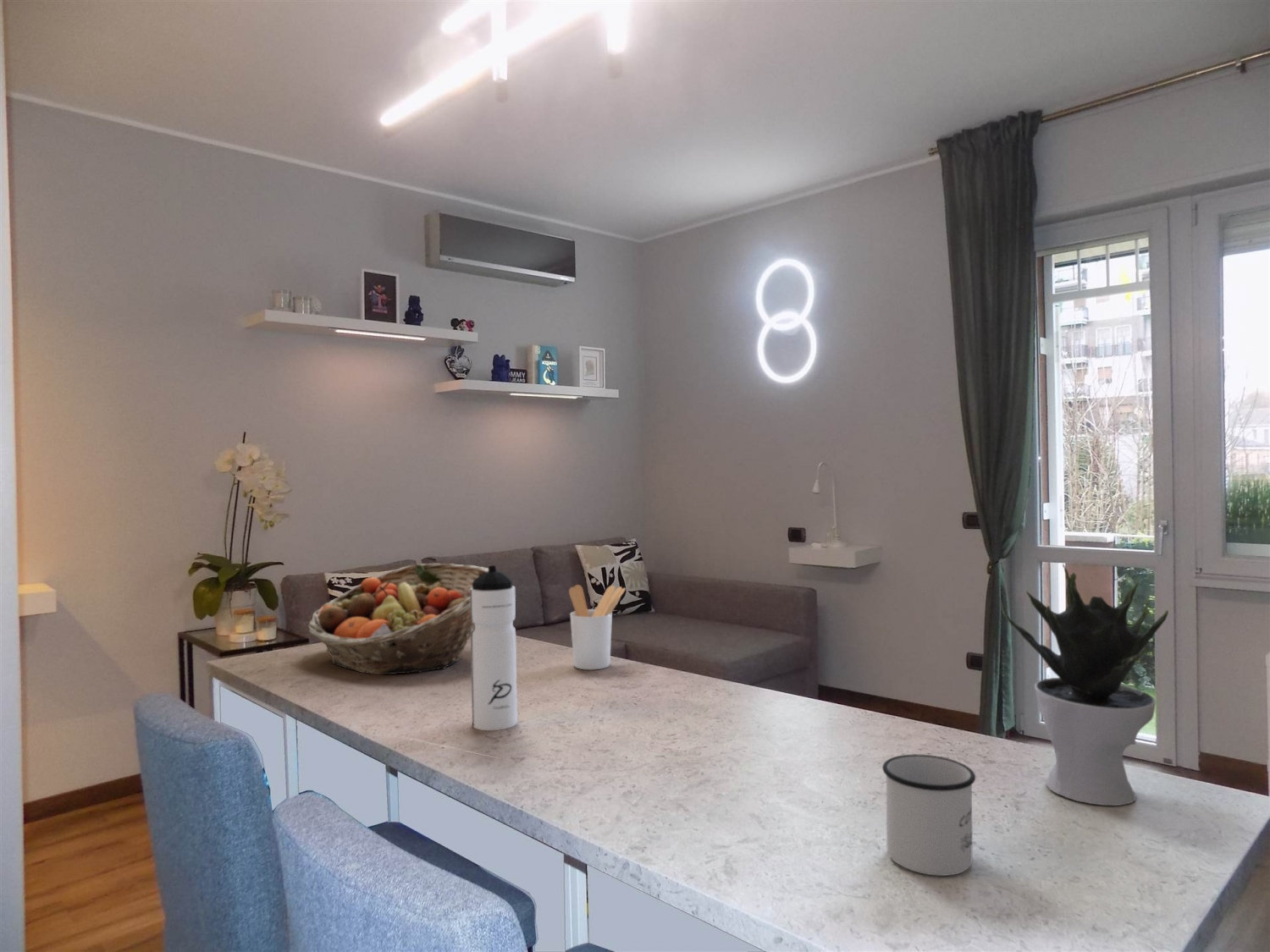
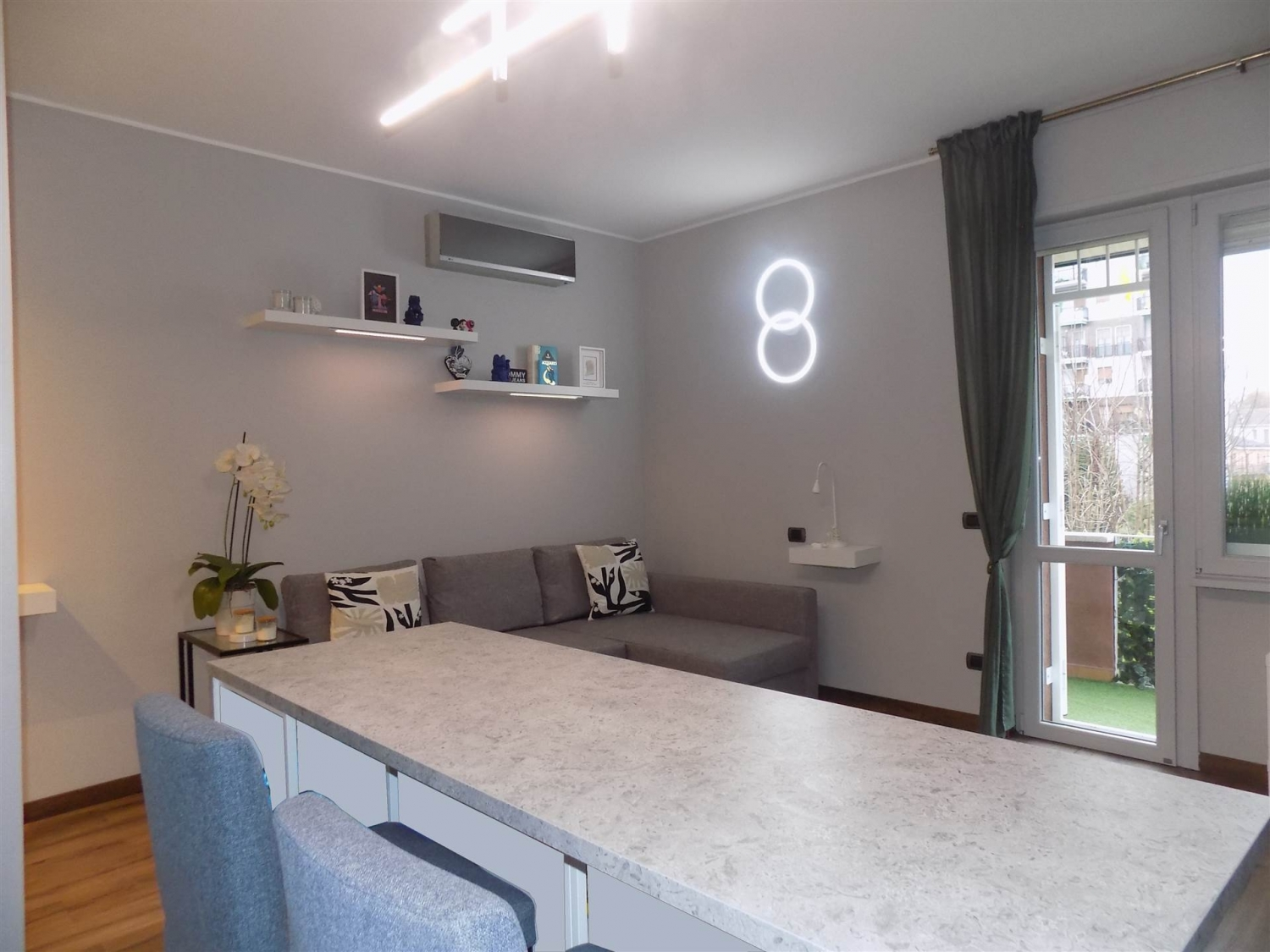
- utensil holder [568,584,627,671]
- potted plant [1000,563,1169,806]
- water bottle [470,564,518,731]
- fruit basket [307,563,489,675]
- mug [881,753,976,877]
